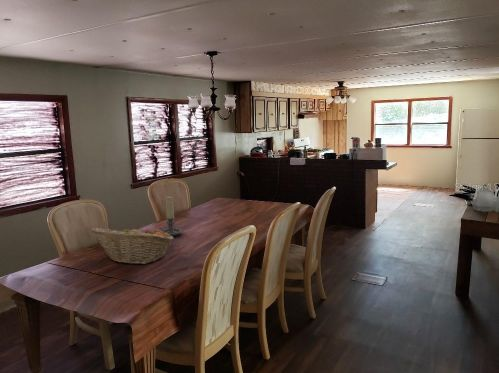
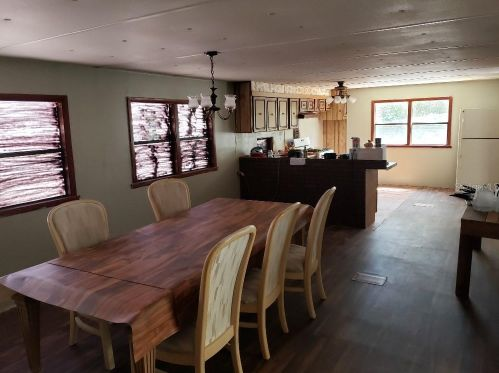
- fruit basket [90,224,175,265]
- candle holder [158,195,183,237]
